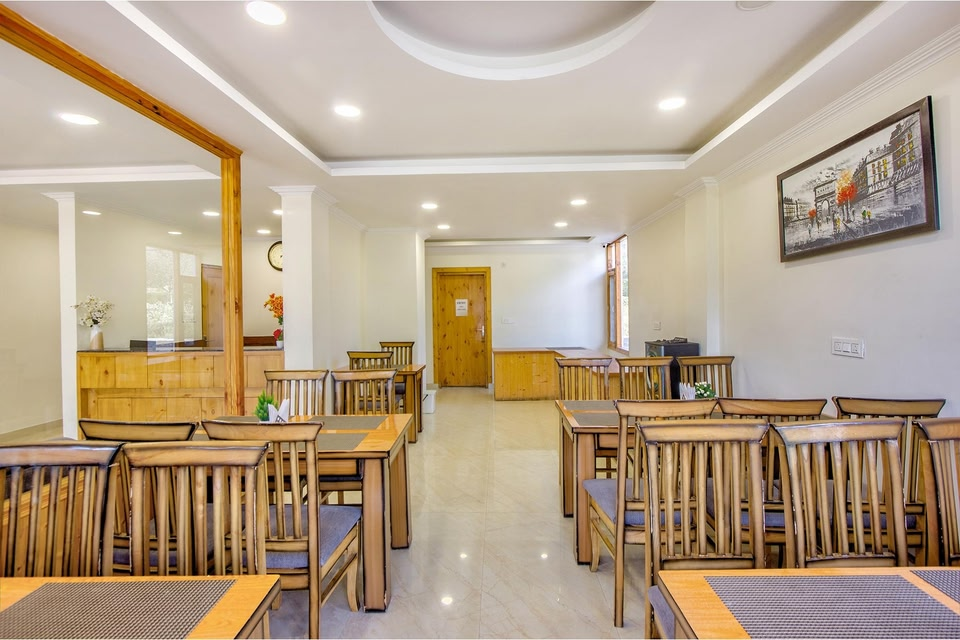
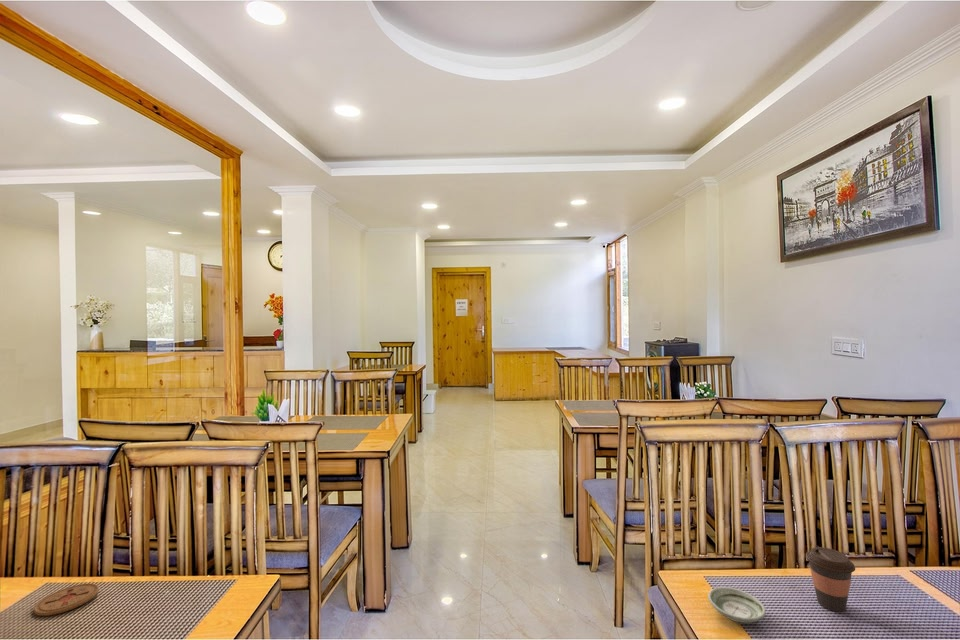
+ coaster [33,583,100,617]
+ coffee cup [805,546,856,613]
+ saucer [707,586,767,624]
